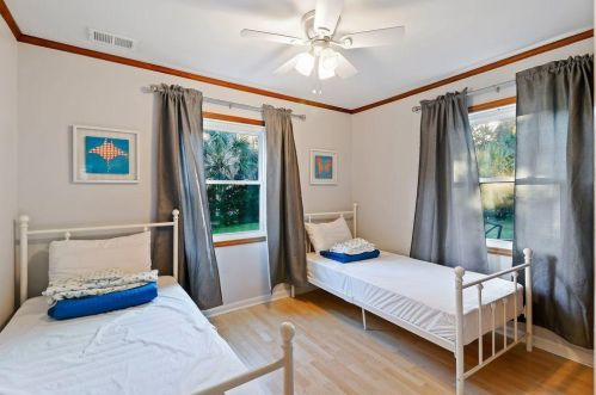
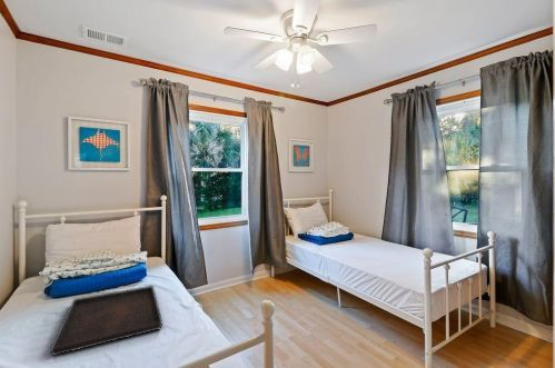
+ serving tray [49,285,163,357]
